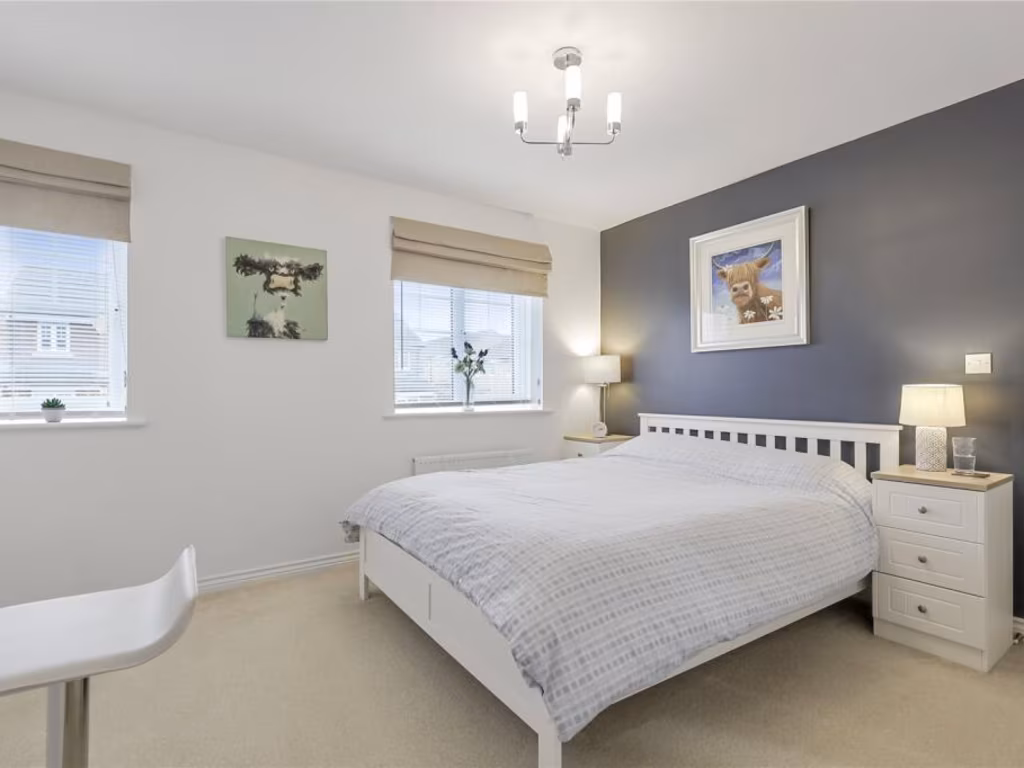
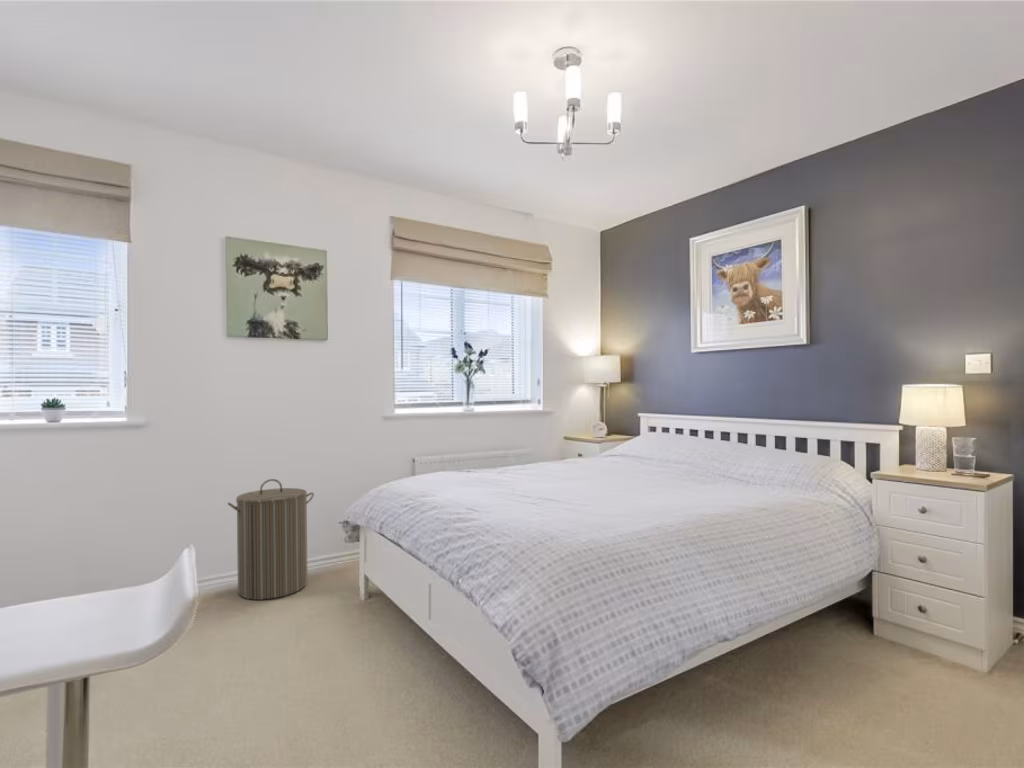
+ laundry hamper [227,478,315,601]
